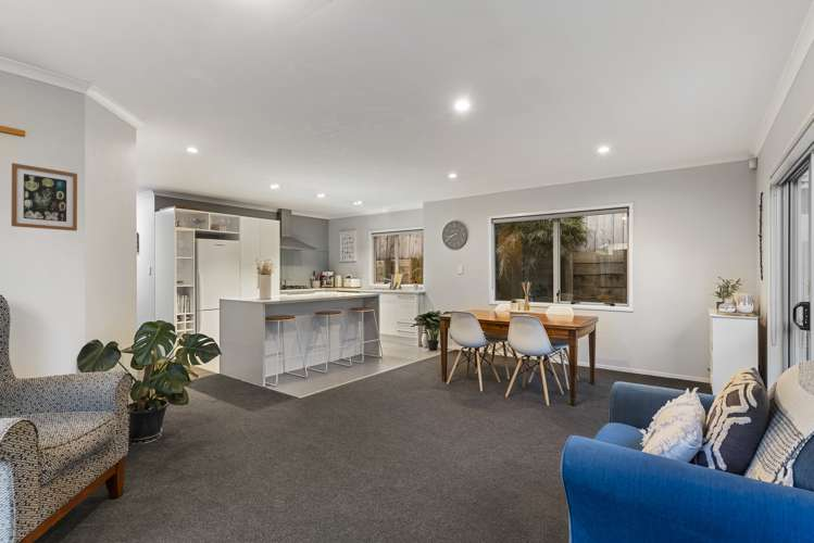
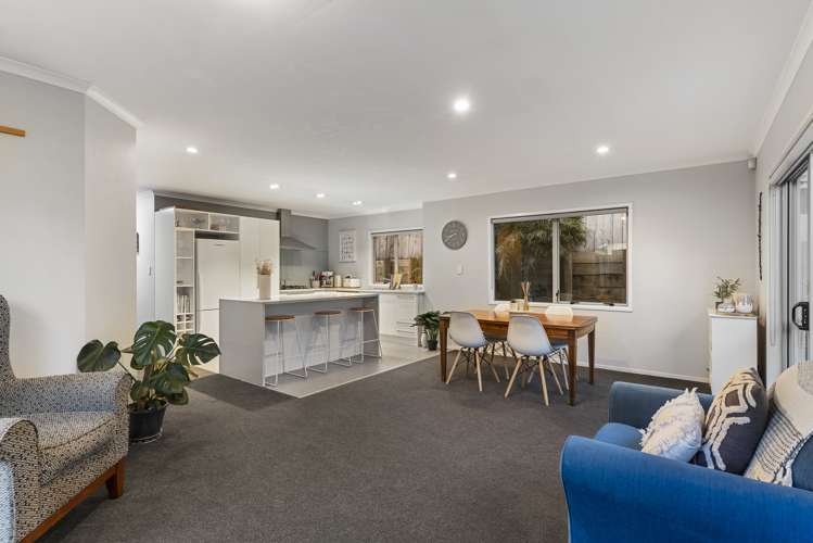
- wall art [10,162,78,232]
